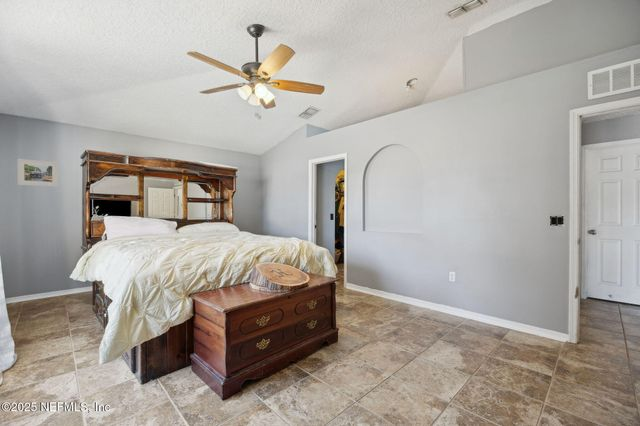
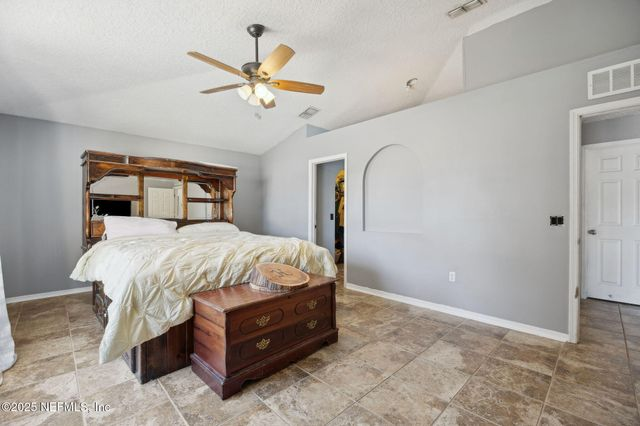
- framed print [17,158,59,187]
